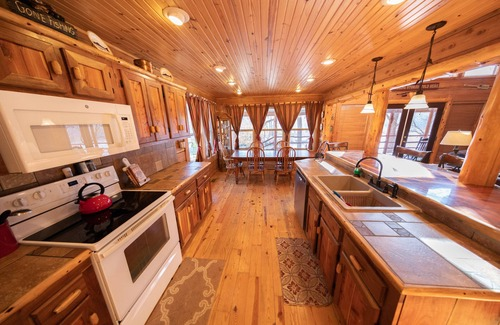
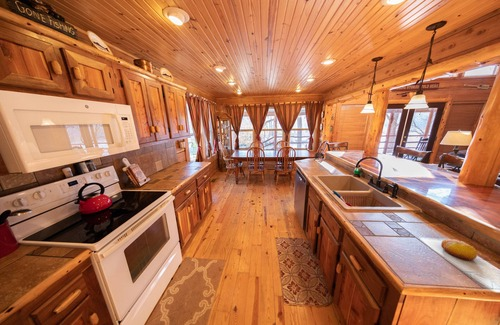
+ fruit [440,238,478,261]
